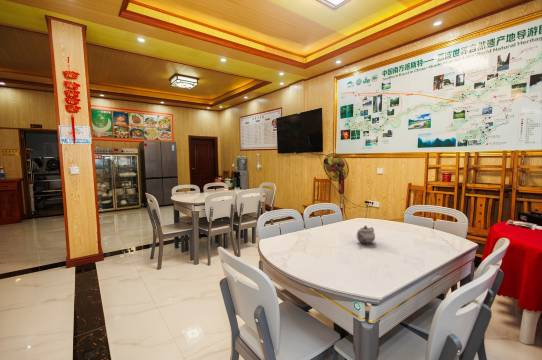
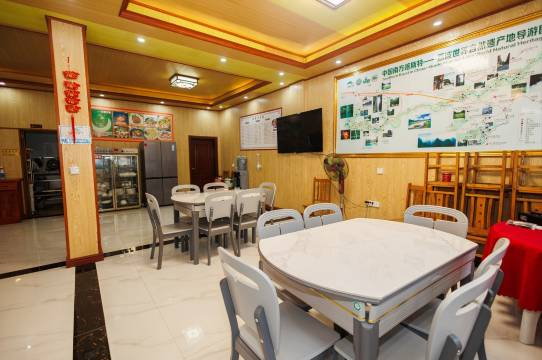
- teapot [356,225,376,245]
